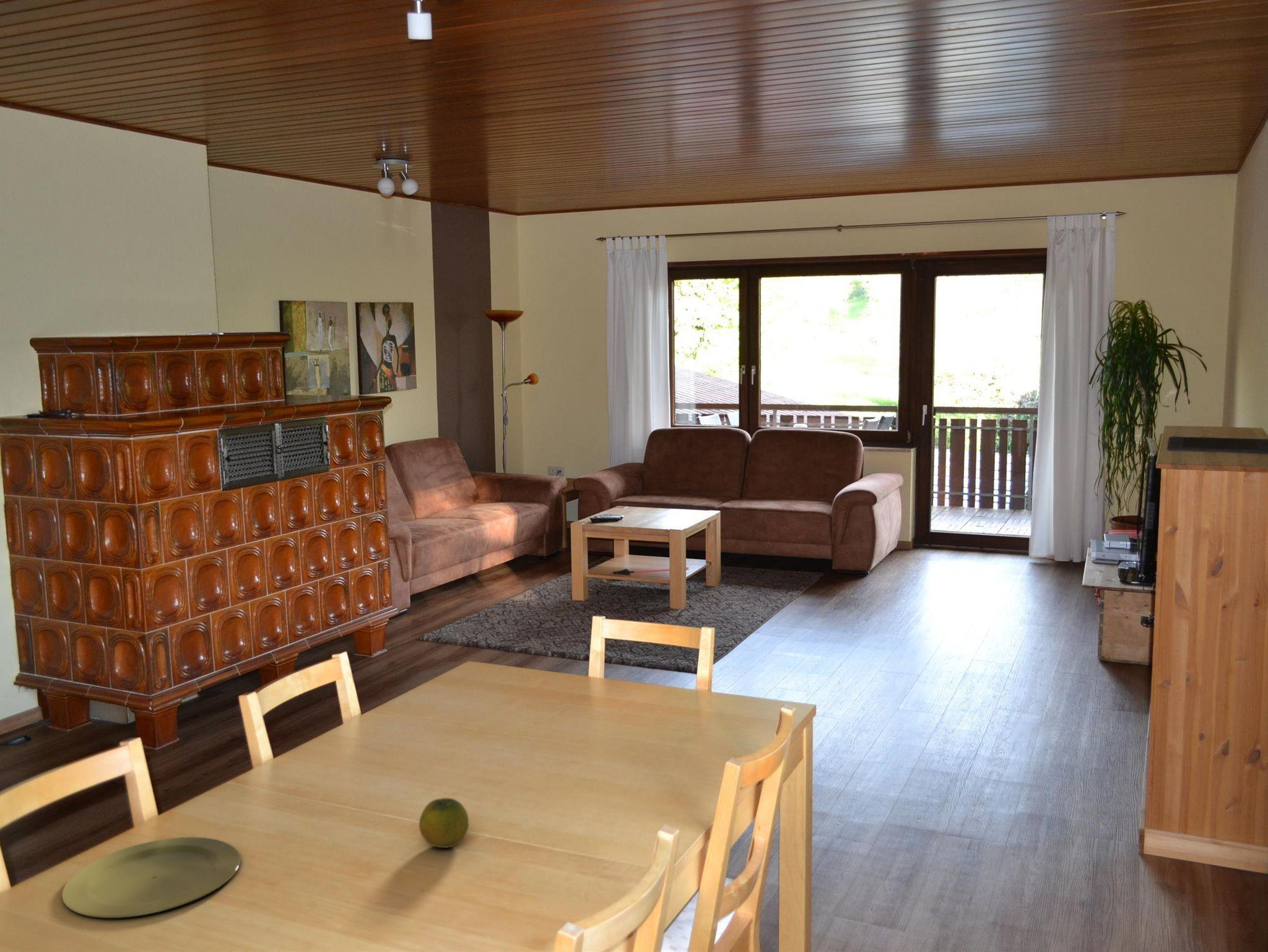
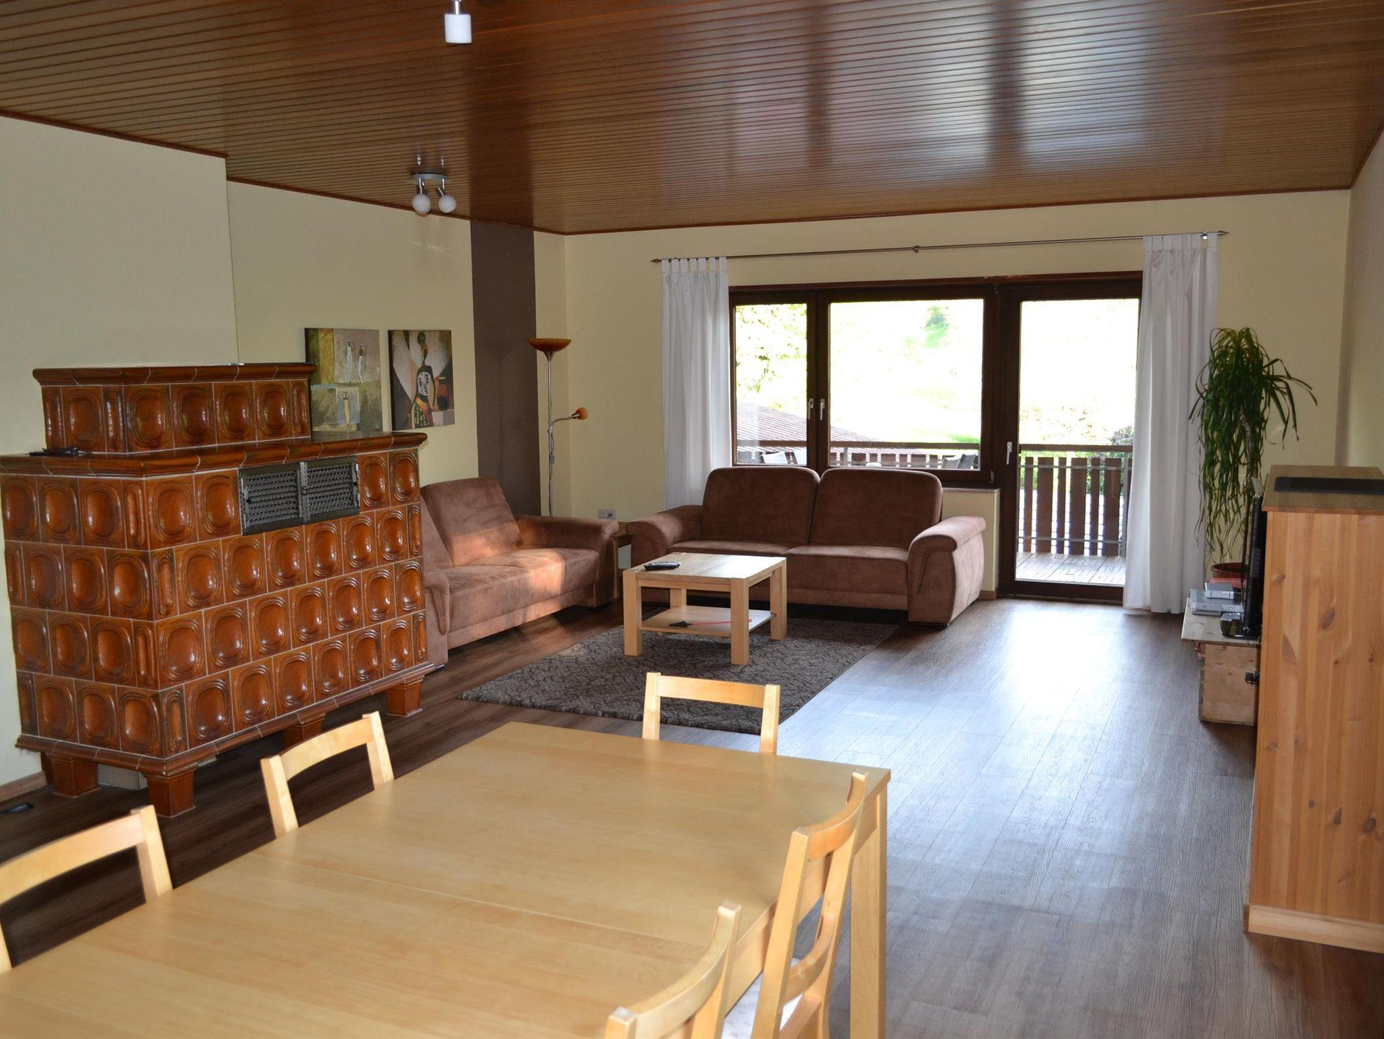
- fruit [419,797,469,849]
- plate [61,836,241,919]
